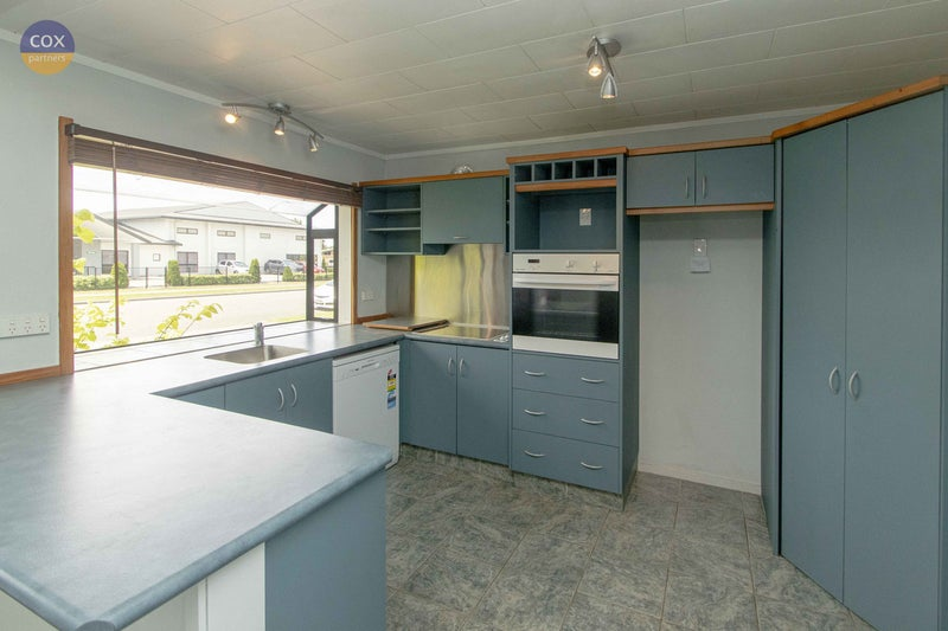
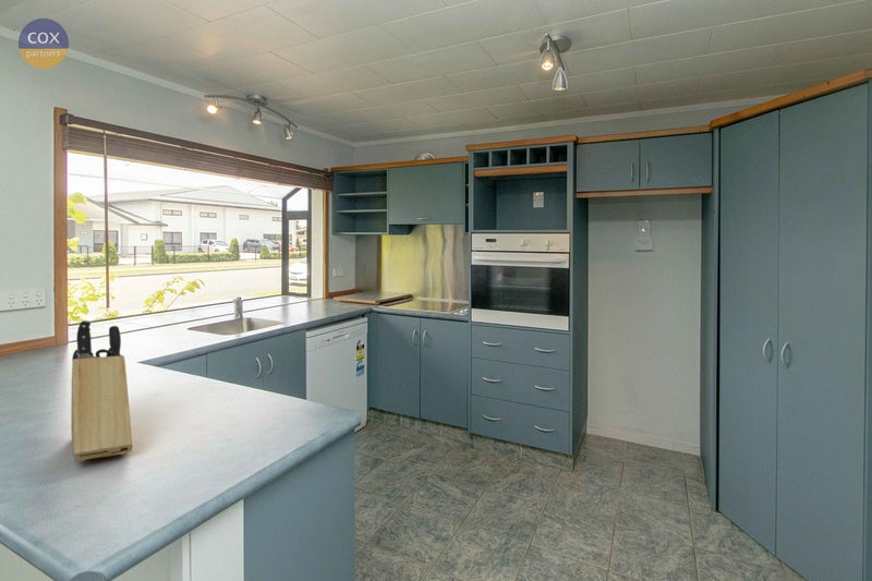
+ knife block [71,319,133,463]
